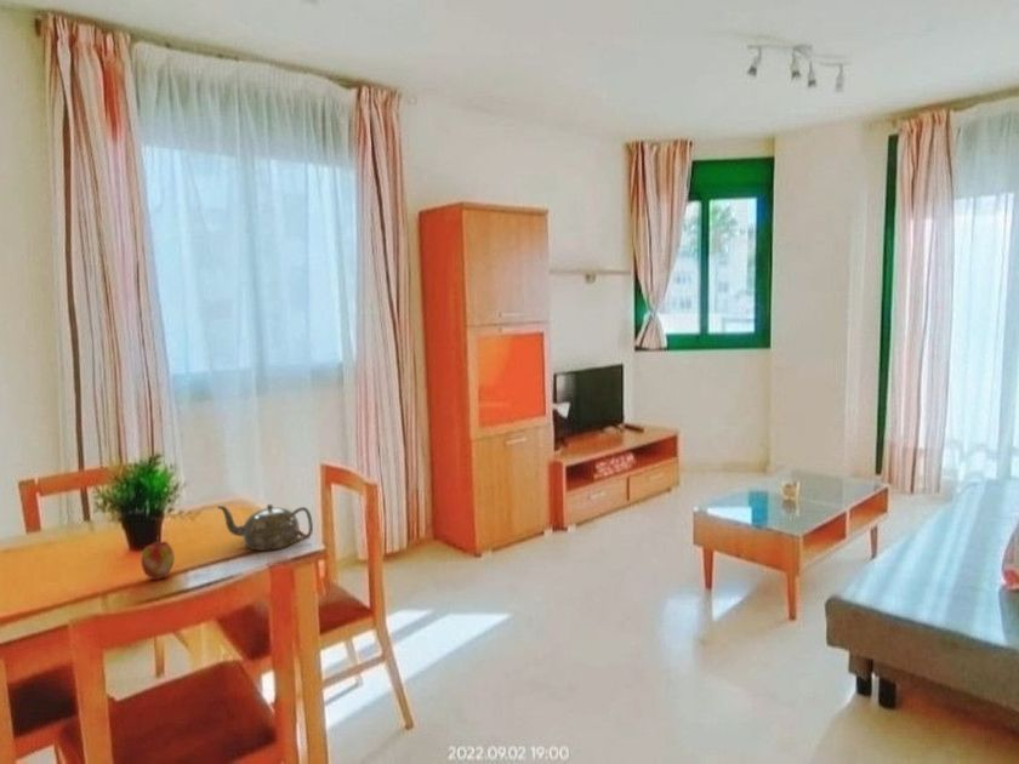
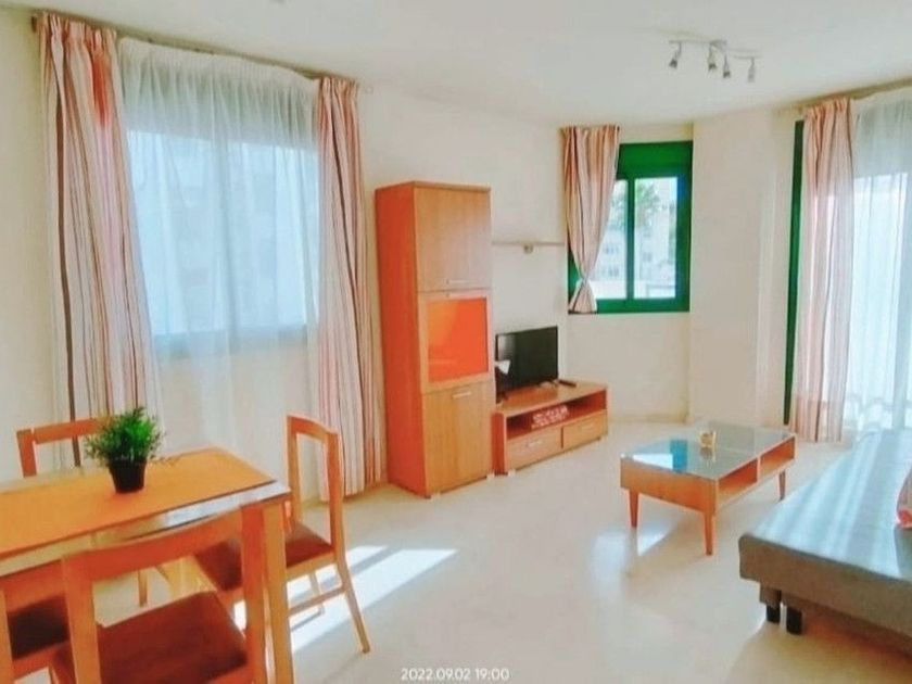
- apple [141,535,176,581]
- teapot [217,503,314,552]
